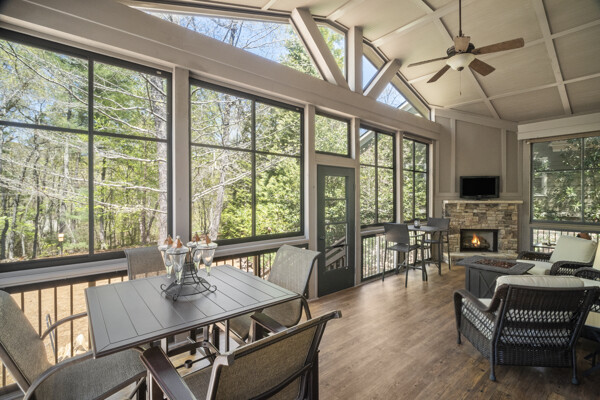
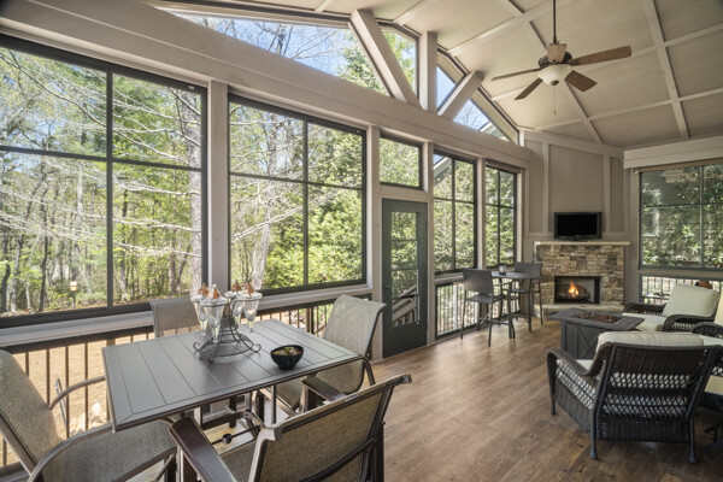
+ bowl [269,343,305,371]
